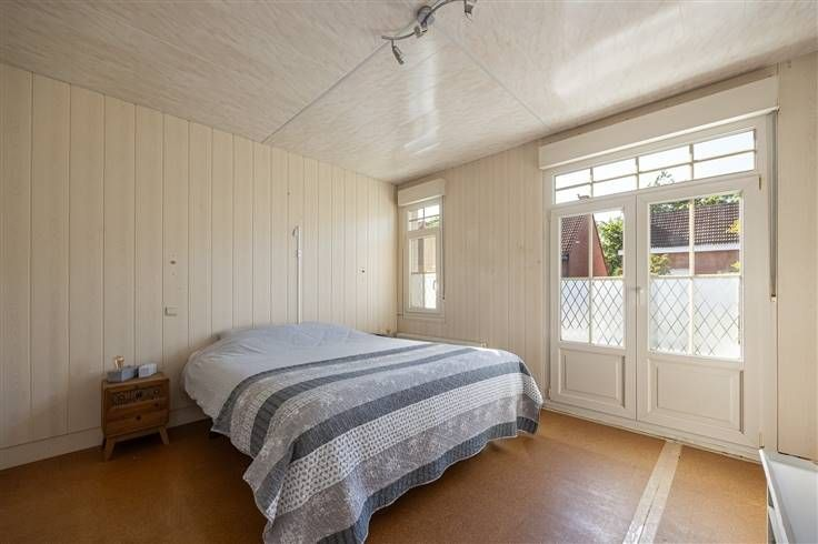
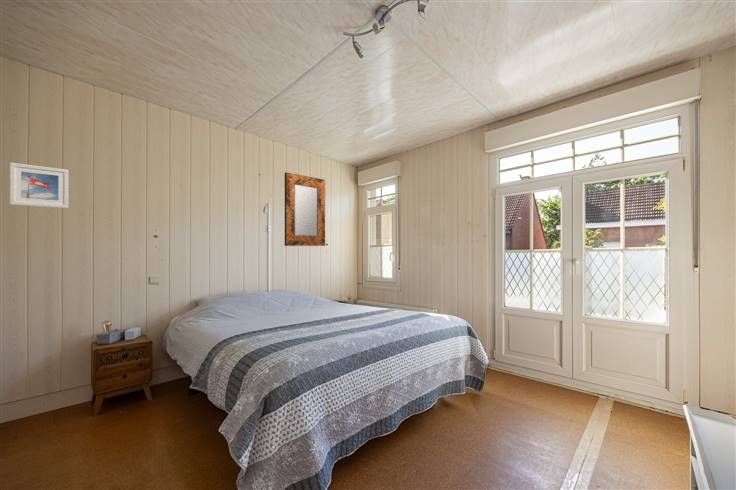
+ home mirror [284,171,326,247]
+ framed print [9,162,69,209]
